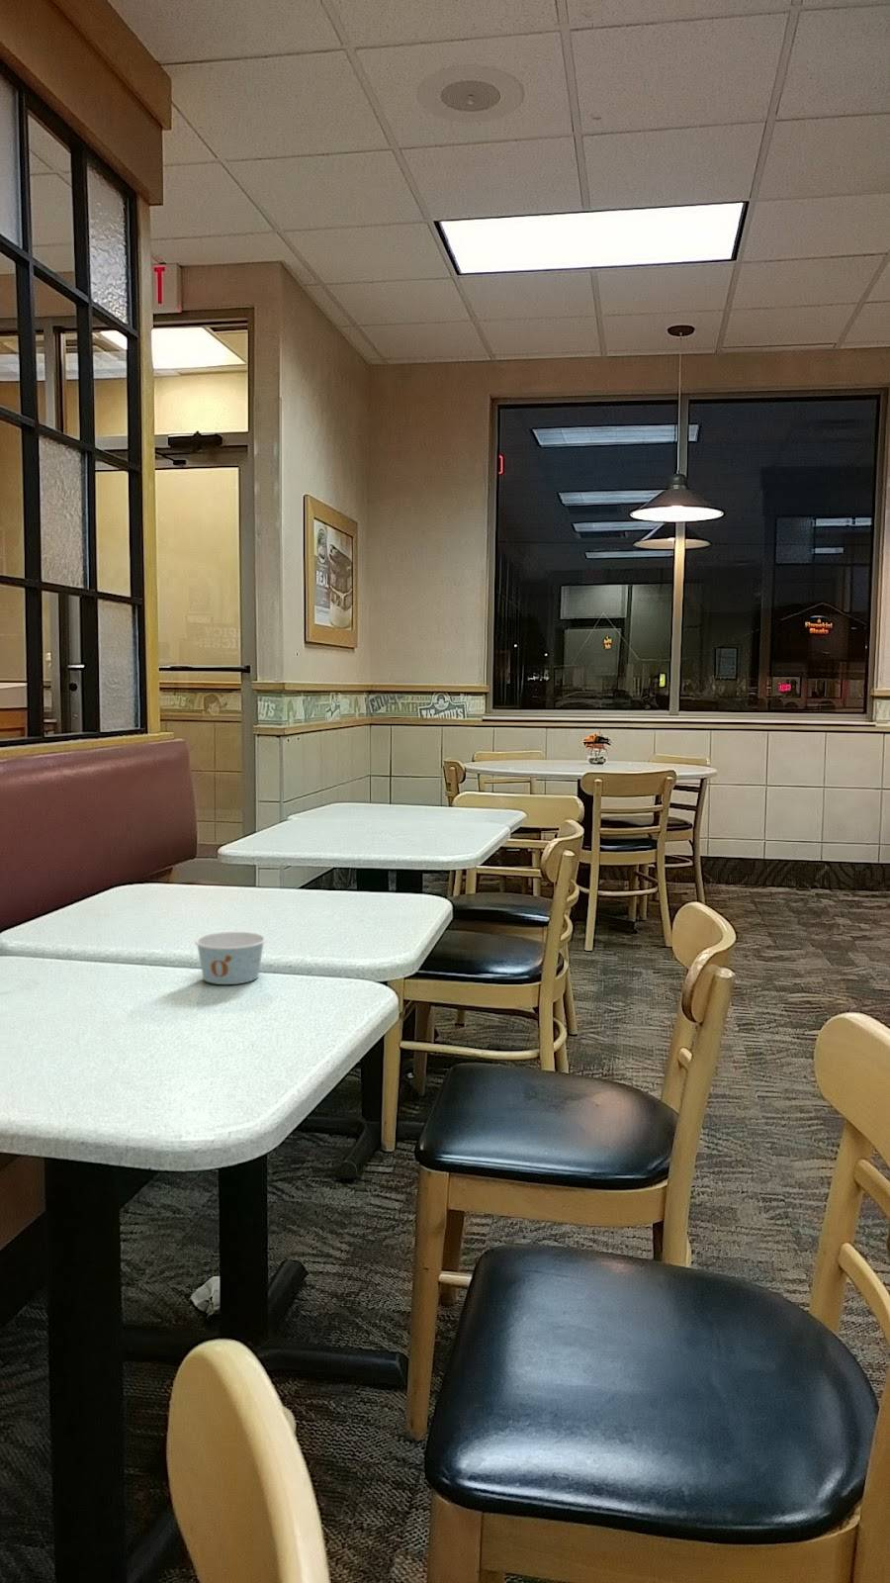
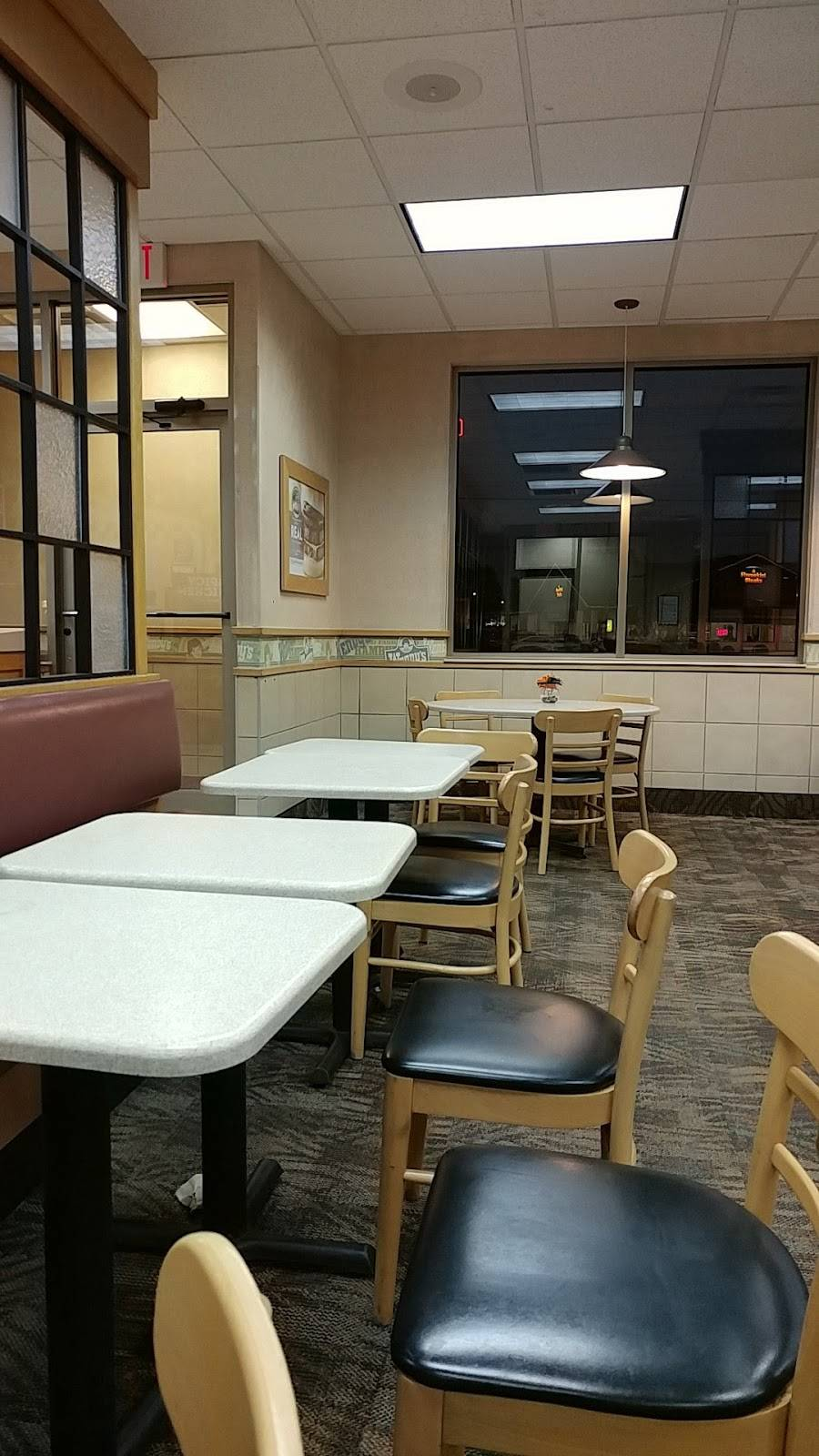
- paper cup [193,931,267,985]
